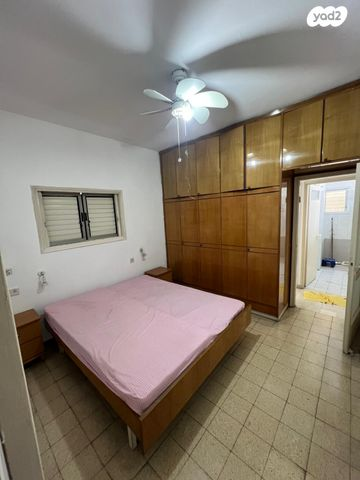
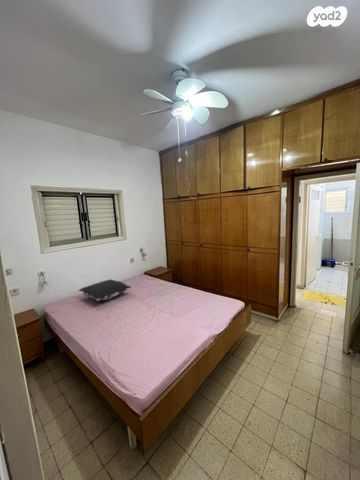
+ pillow [77,278,132,302]
